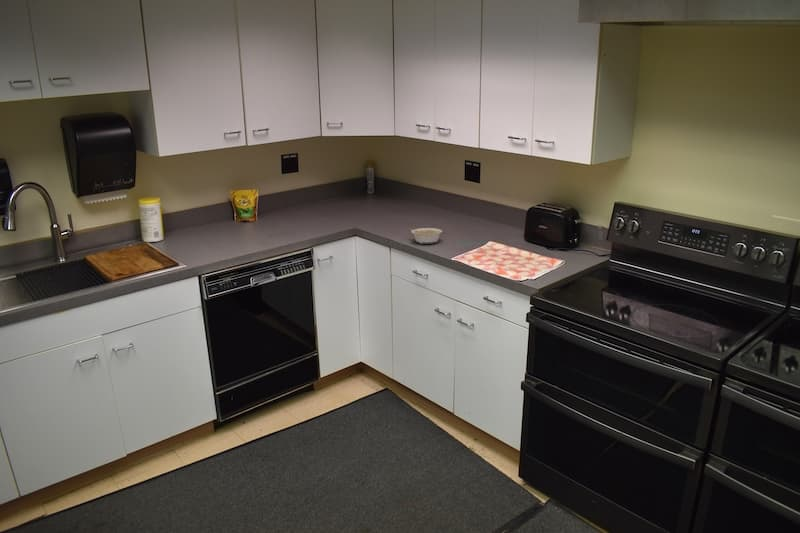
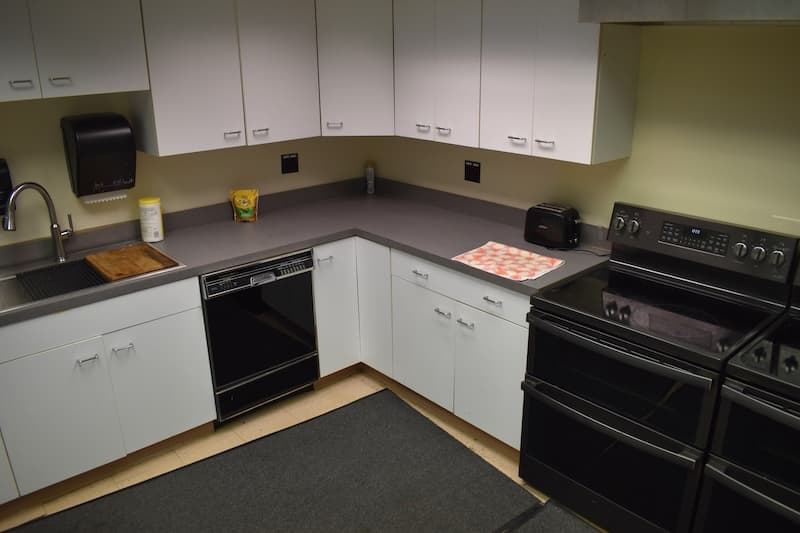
- legume [406,226,443,245]
